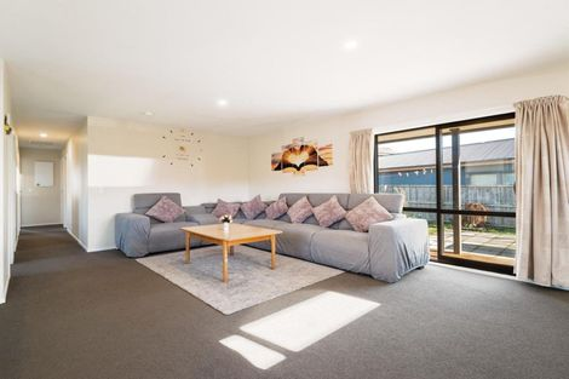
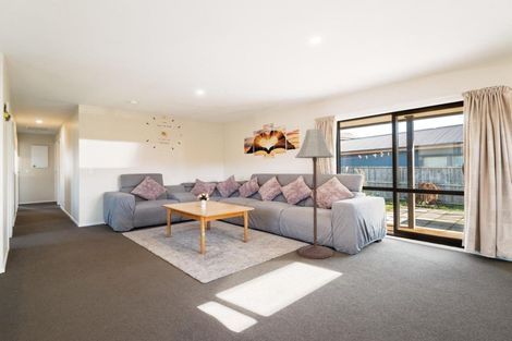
+ floor lamp [294,127,336,259]
